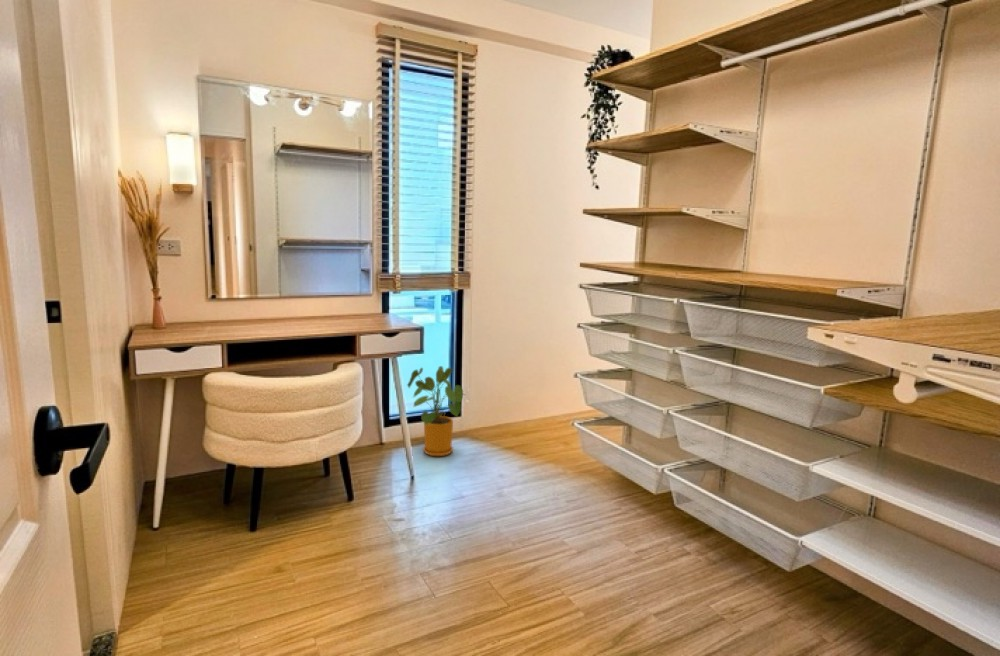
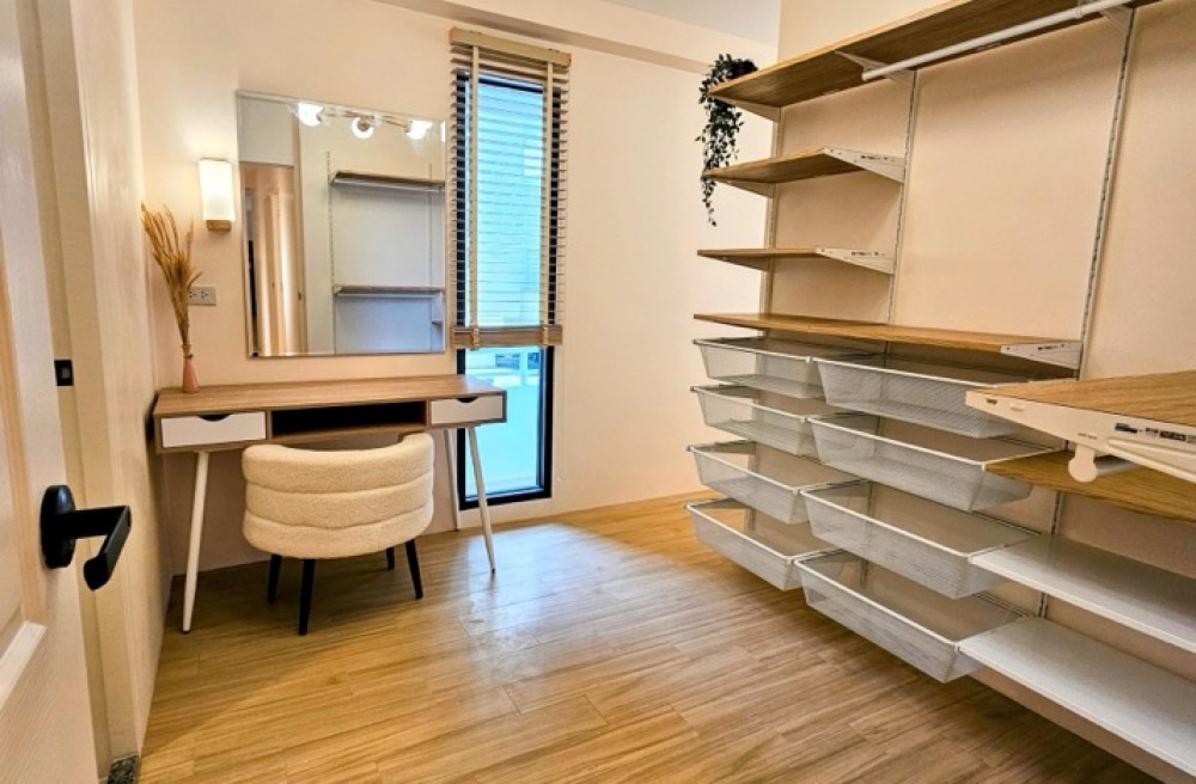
- house plant [406,365,470,457]
